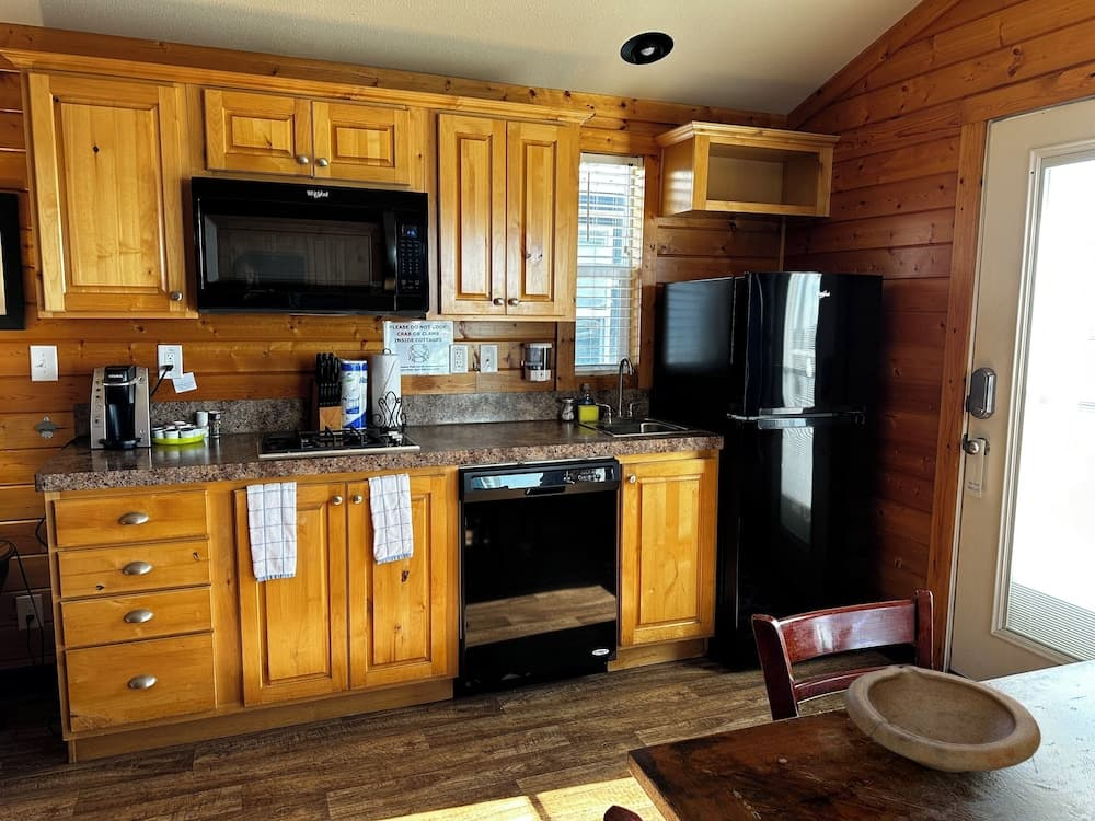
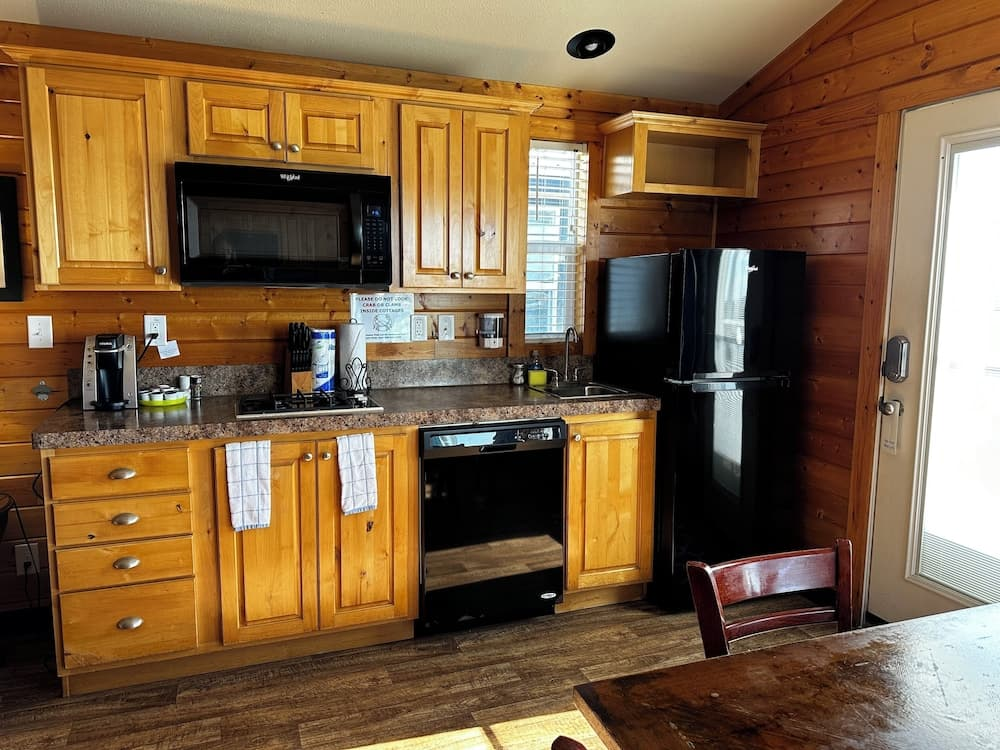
- bowl [843,664,1042,773]
